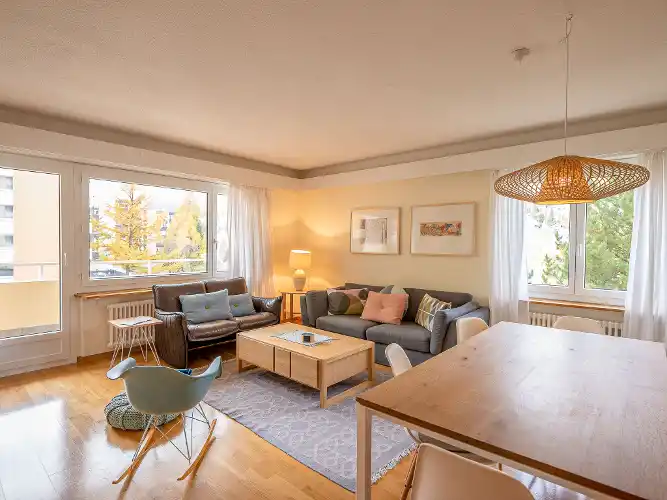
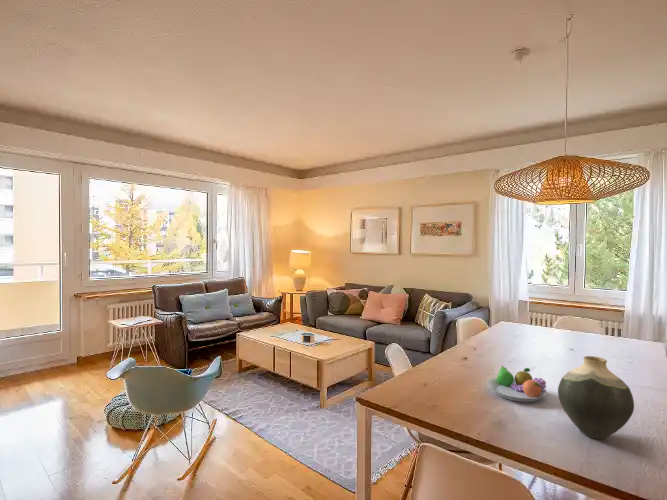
+ vase [557,355,635,440]
+ fruit bowl [485,365,548,403]
